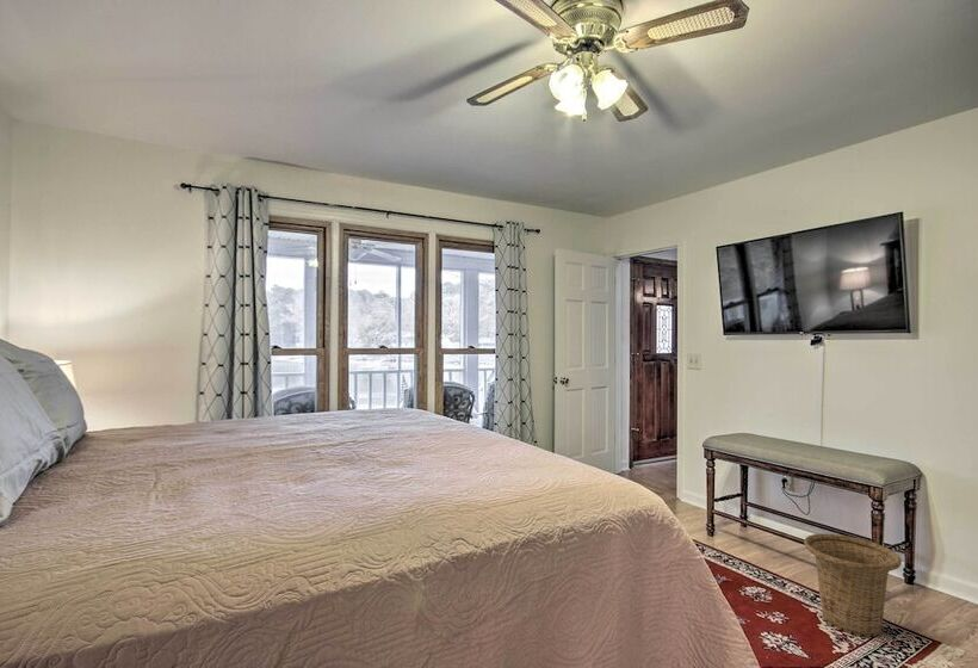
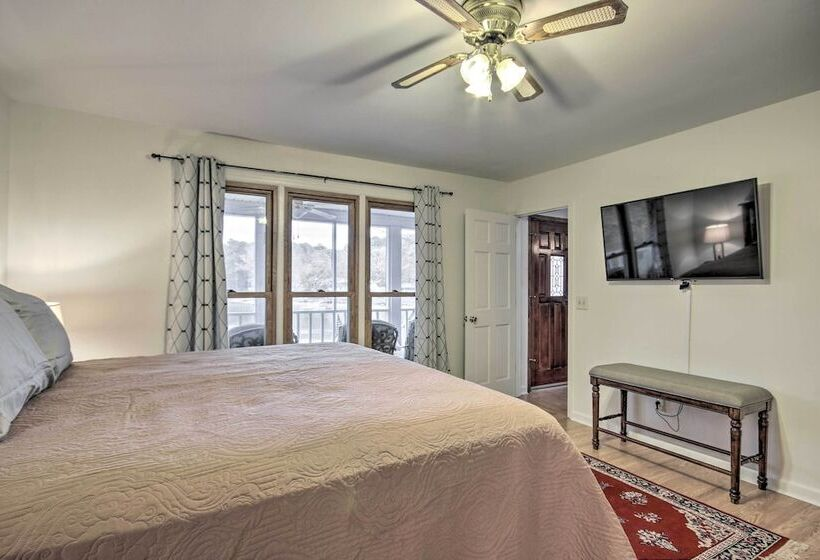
- basket [803,532,903,638]
